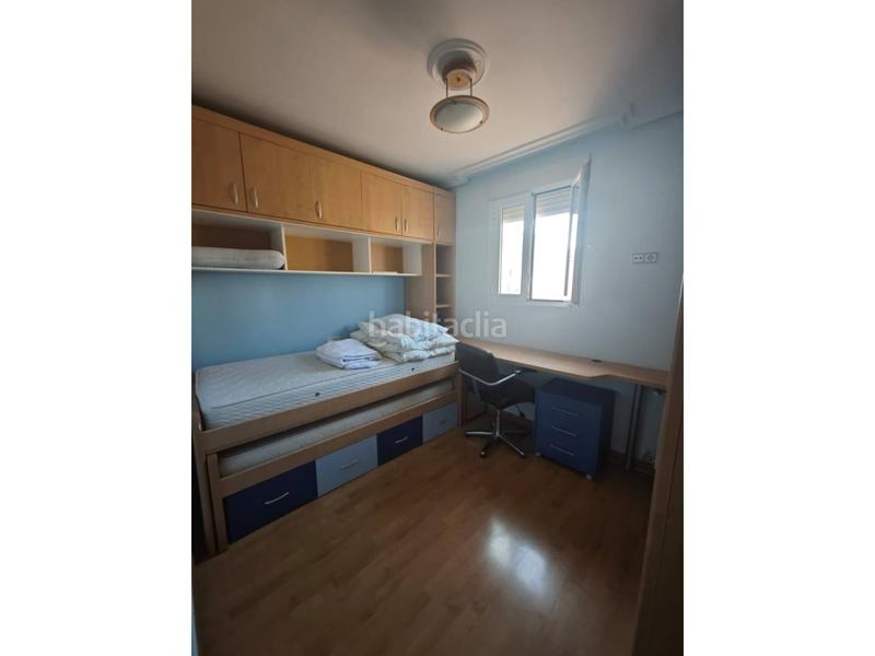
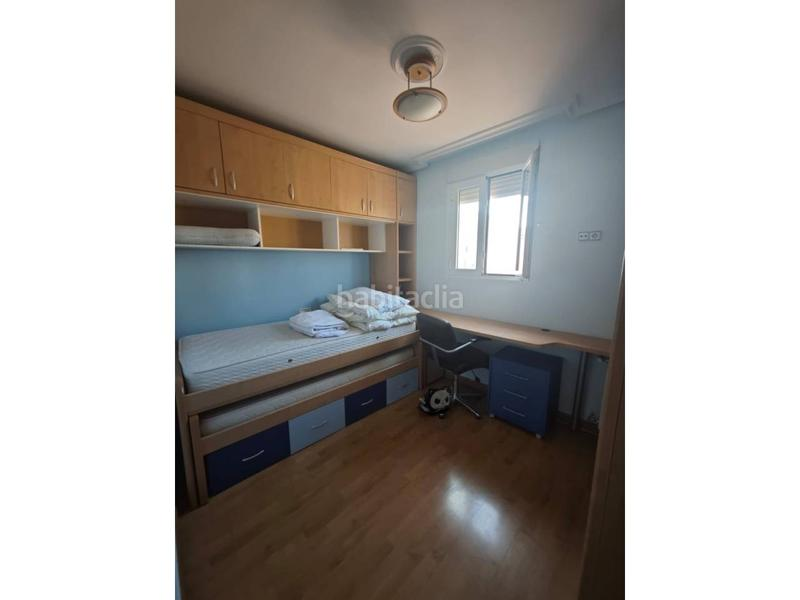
+ plush toy [418,385,451,414]
